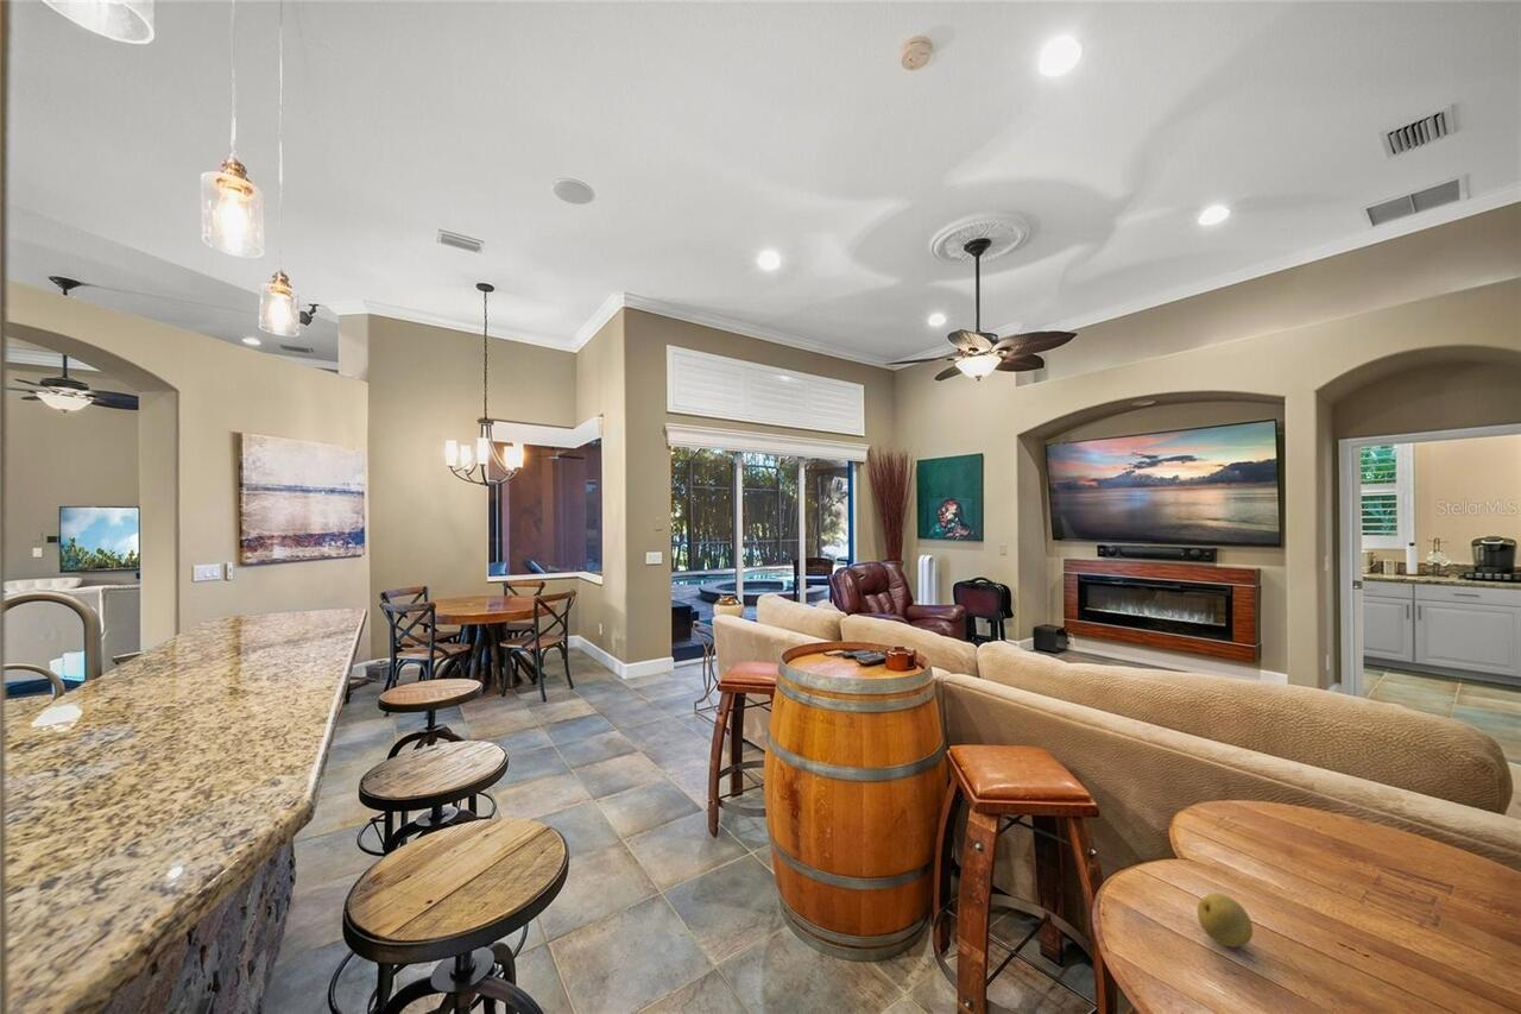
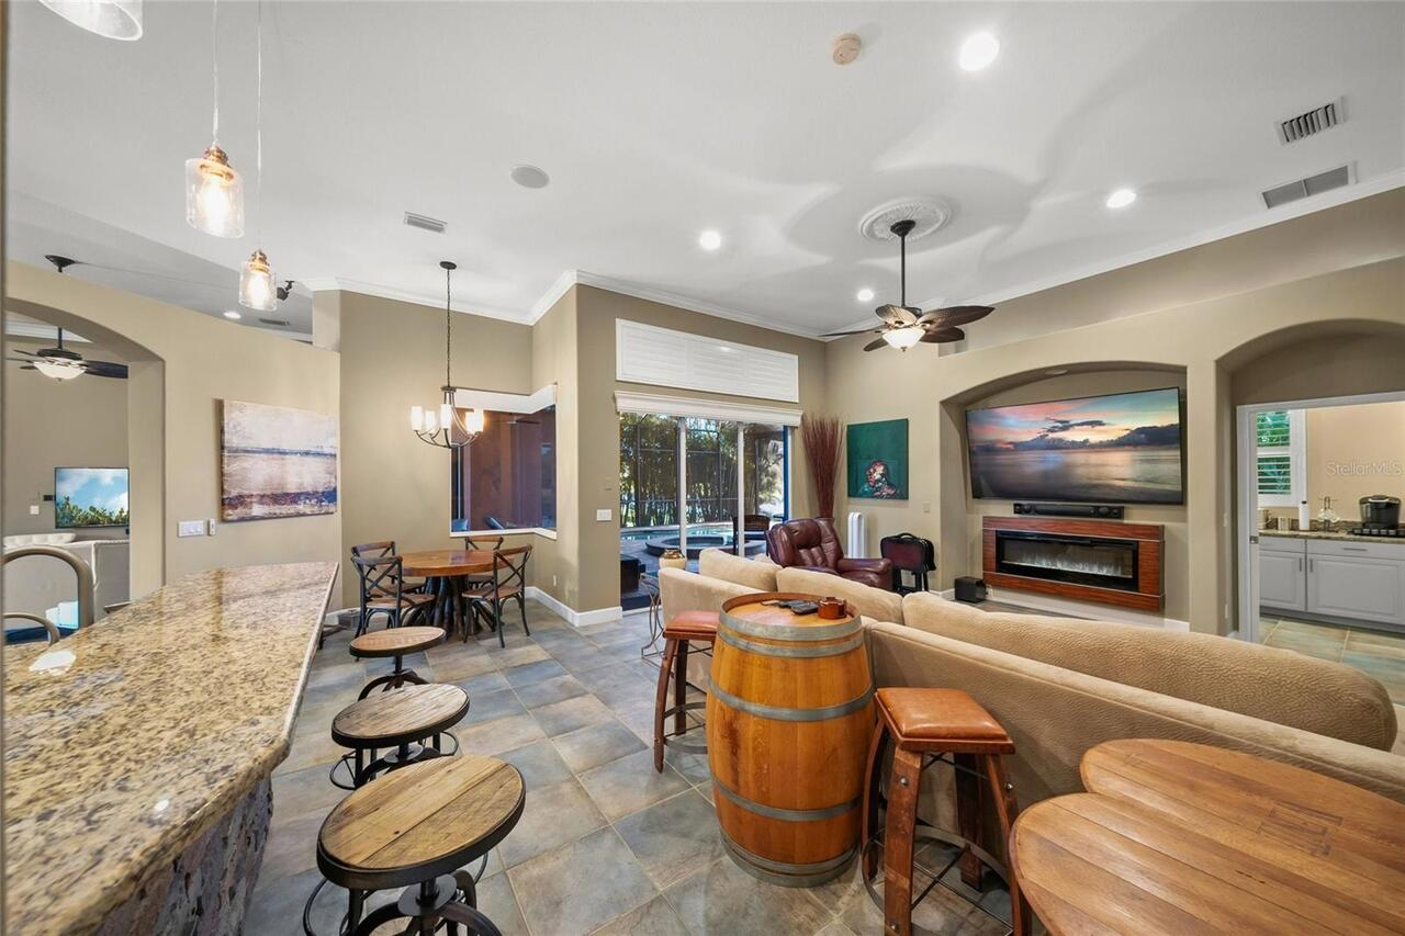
- fruit [1197,892,1254,949]
